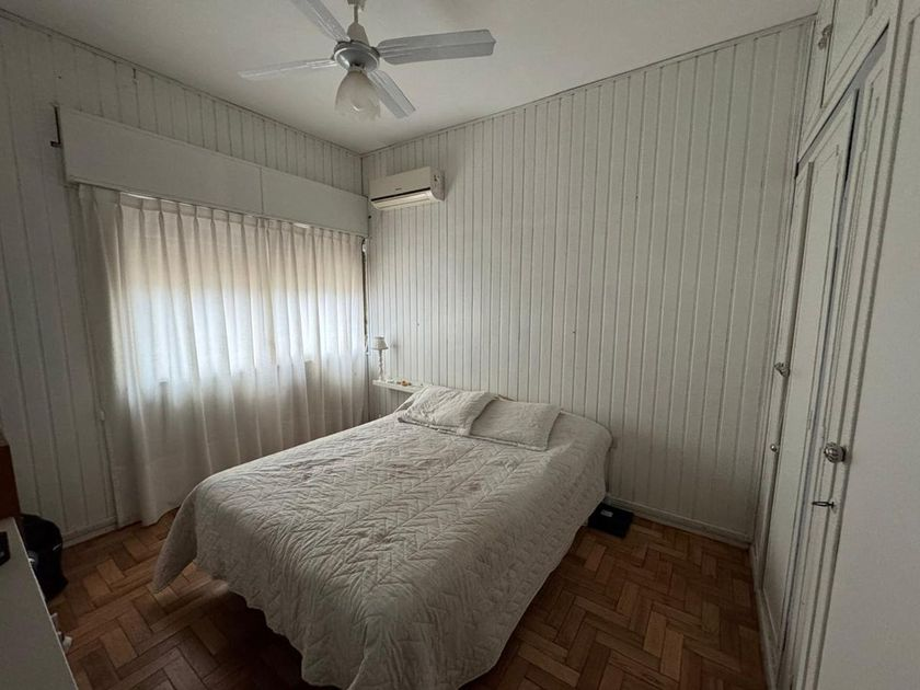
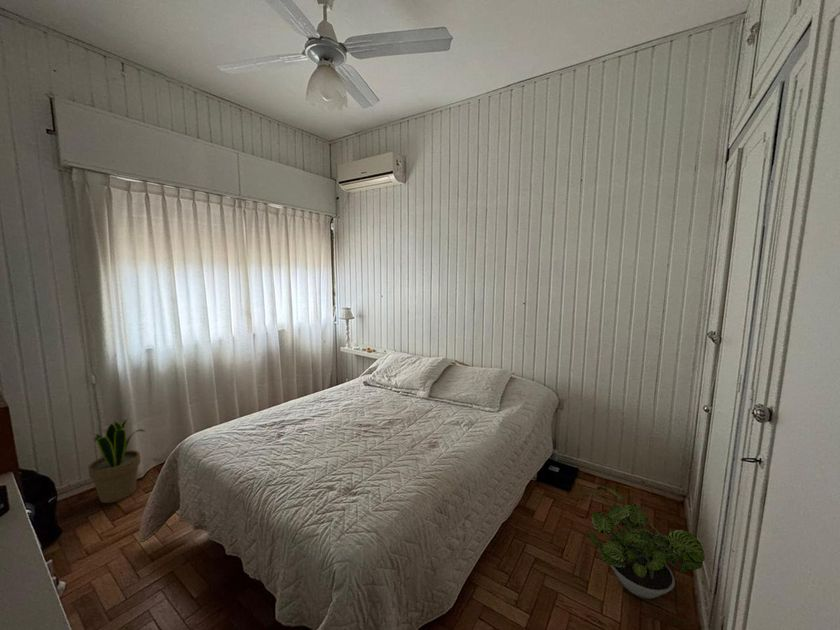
+ potted plant [87,418,146,504]
+ potted plant [583,485,706,600]
